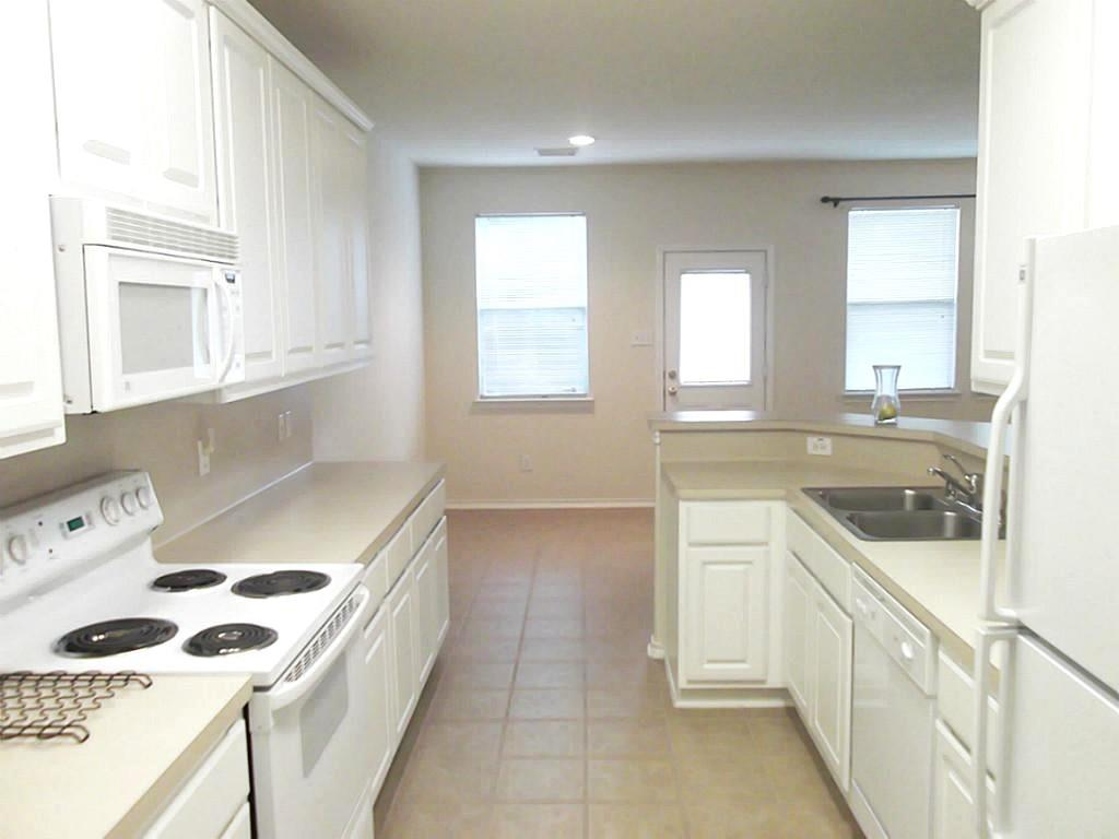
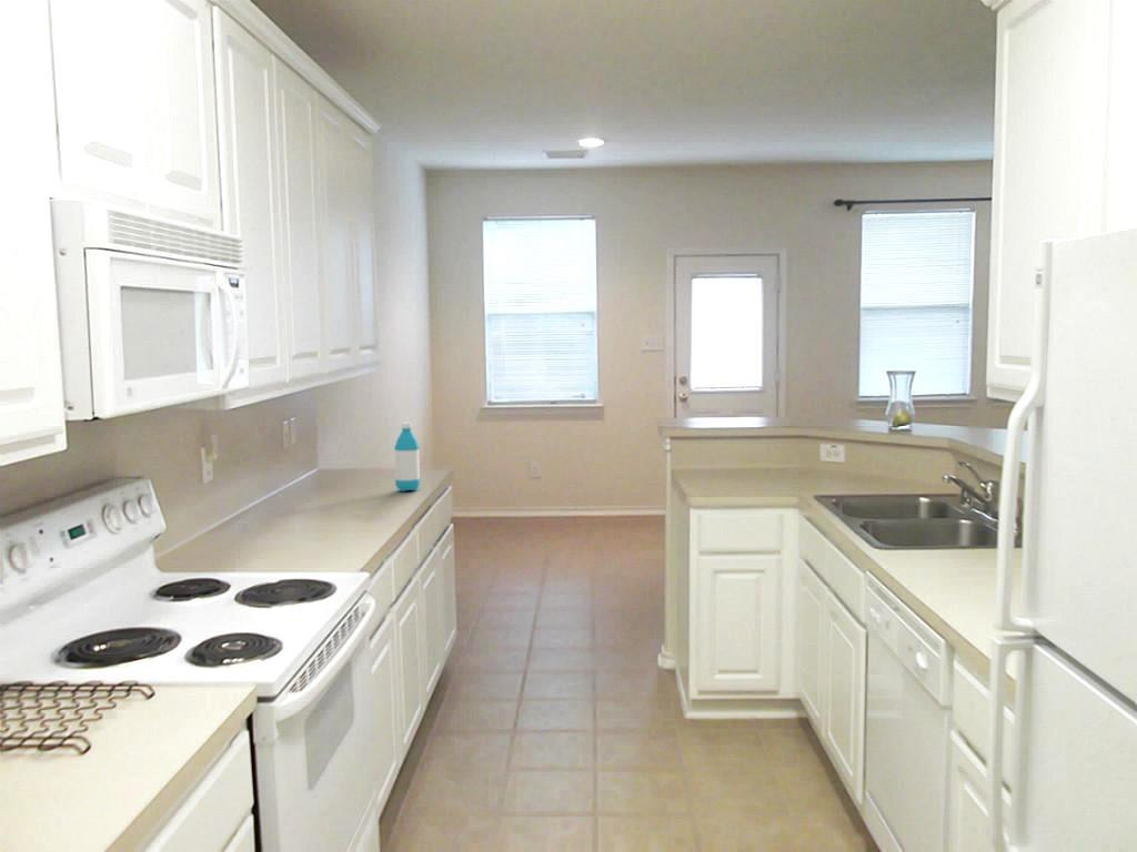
+ water bottle [393,422,421,493]
